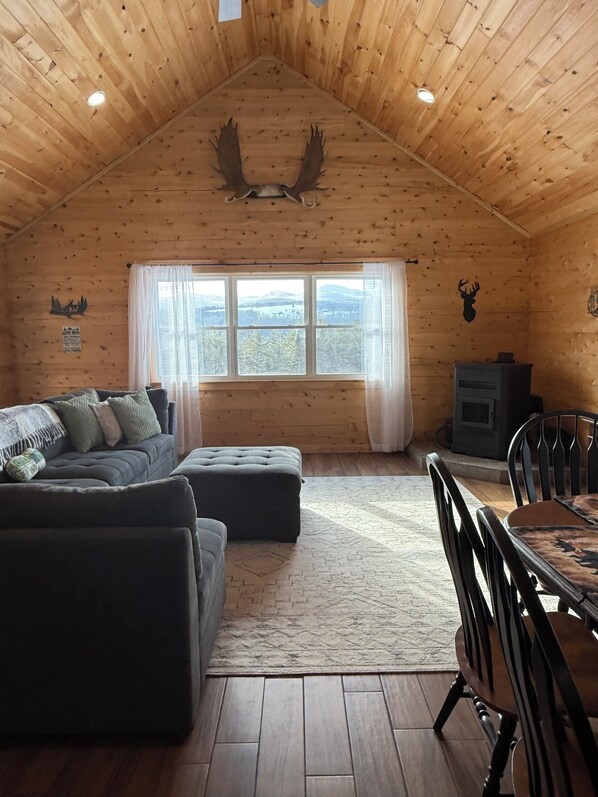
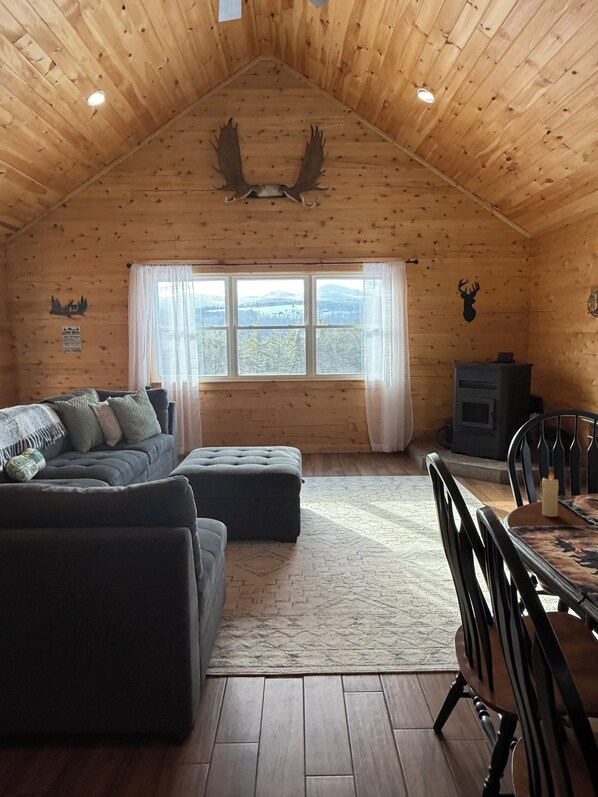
+ candle [541,470,560,518]
